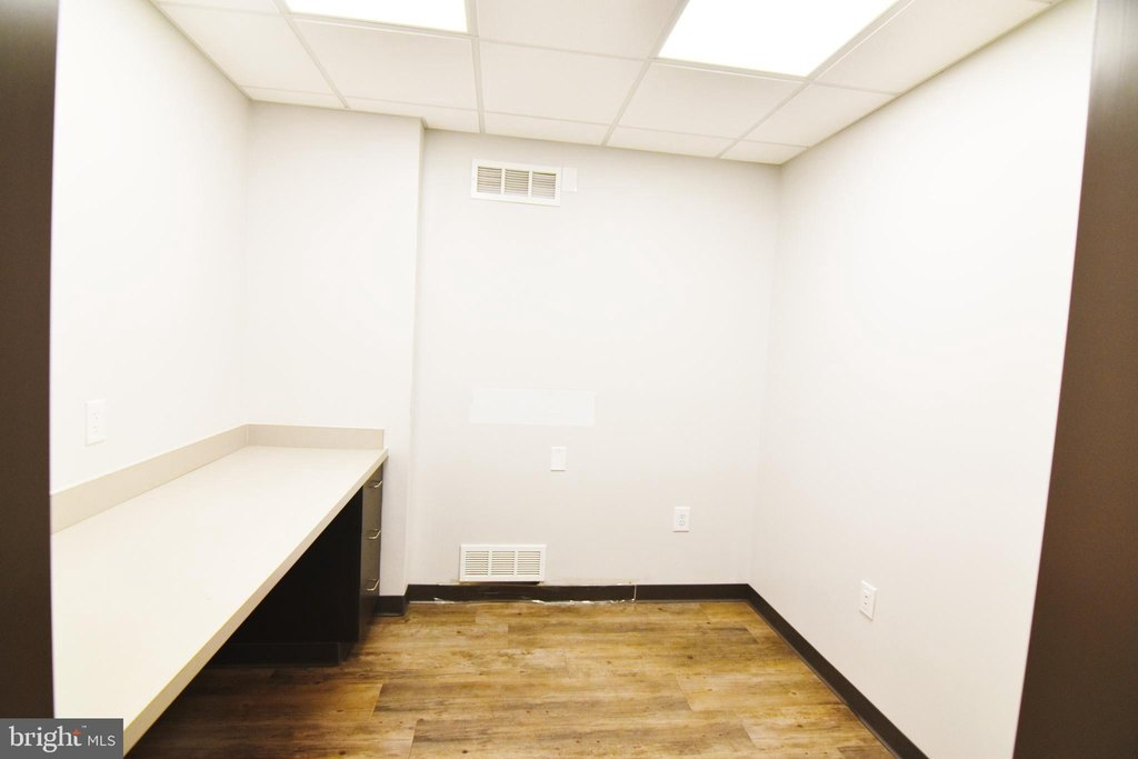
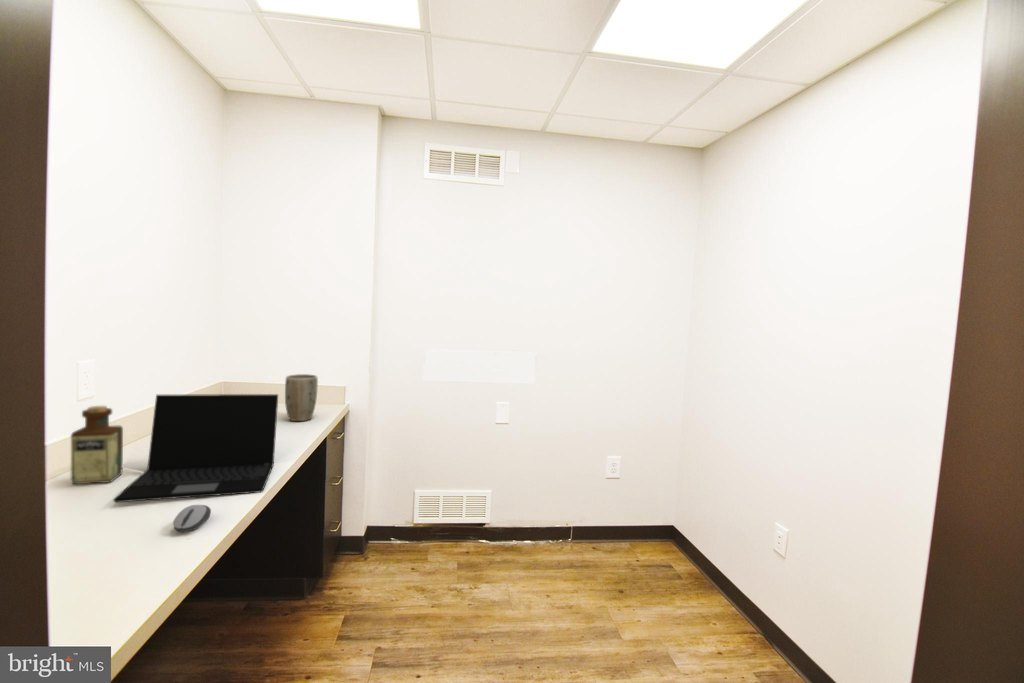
+ bottle [70,405,124,485]
+ laptop [112,393,279,503]
+ plant pot [284,373,319,422]
+ computer mouse [172,504,212,533]
